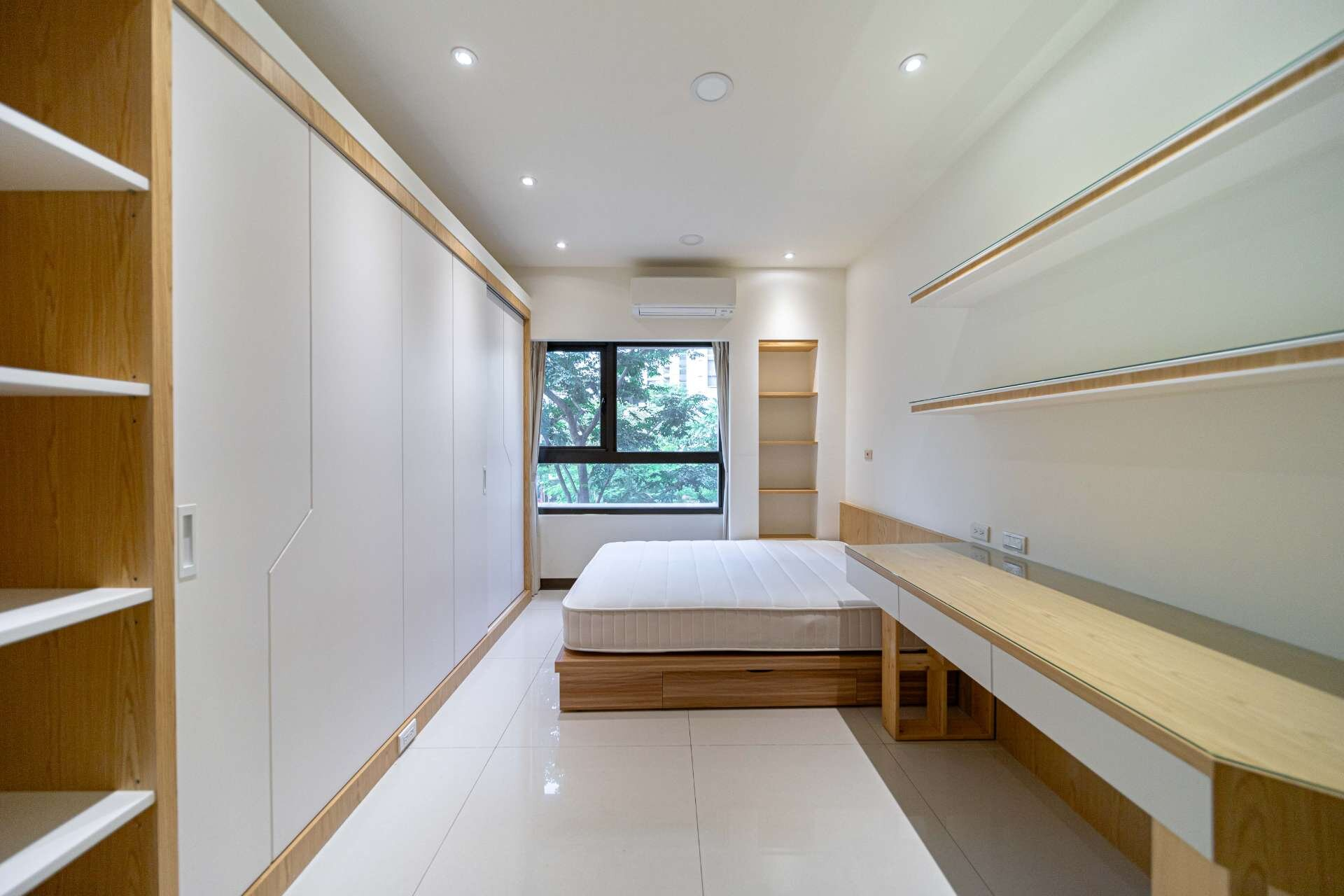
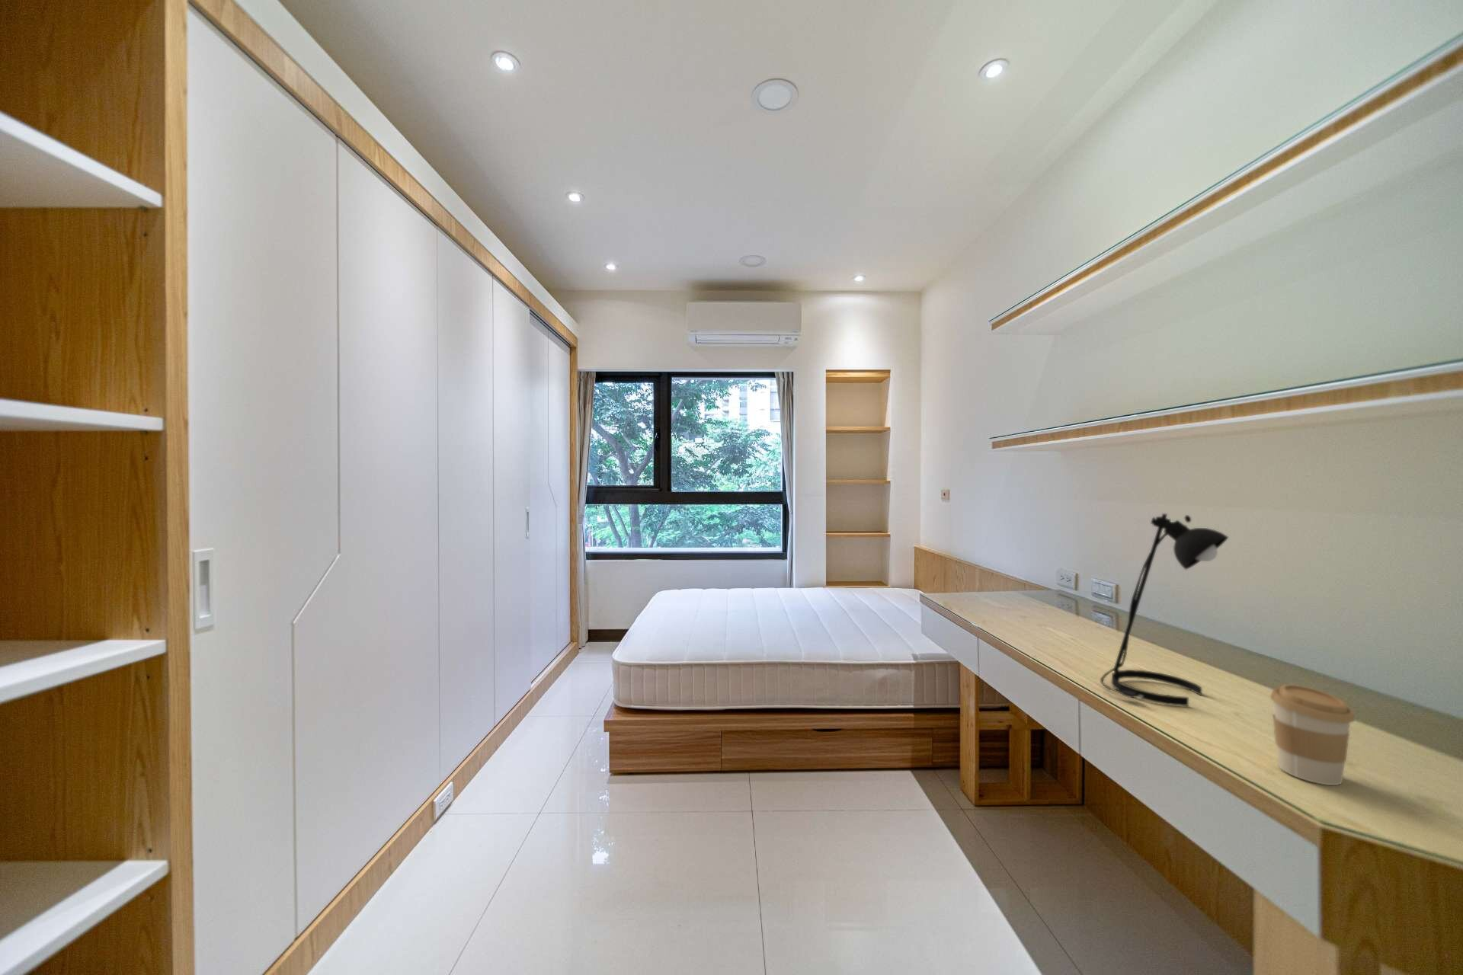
+ coffee cup [1269,683,1356,786]
+ desk lamp [1099,513,1229,707]
